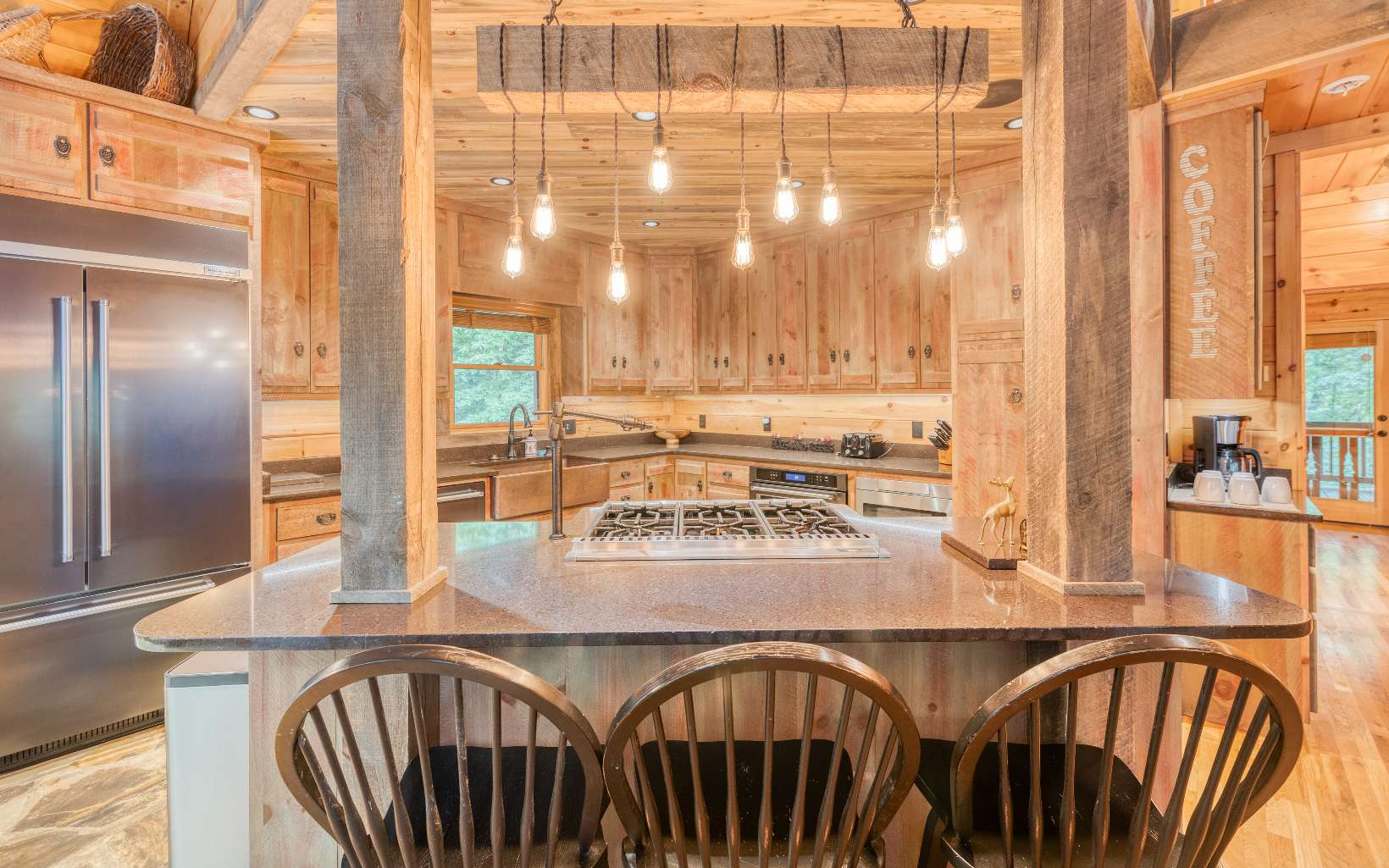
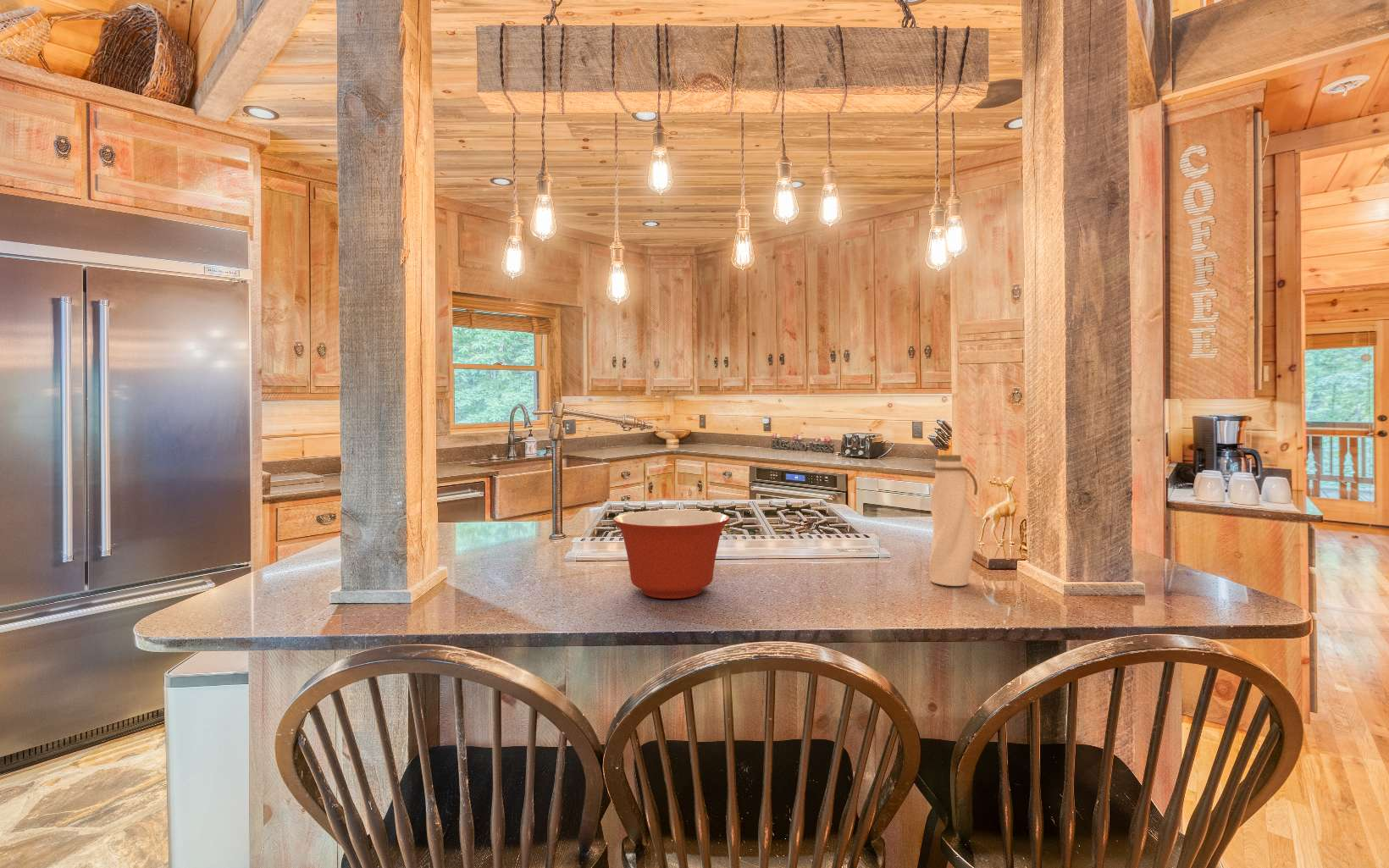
+ mixing bowl [612,509,731,600]
+ water bottle [928,454,978,587]
